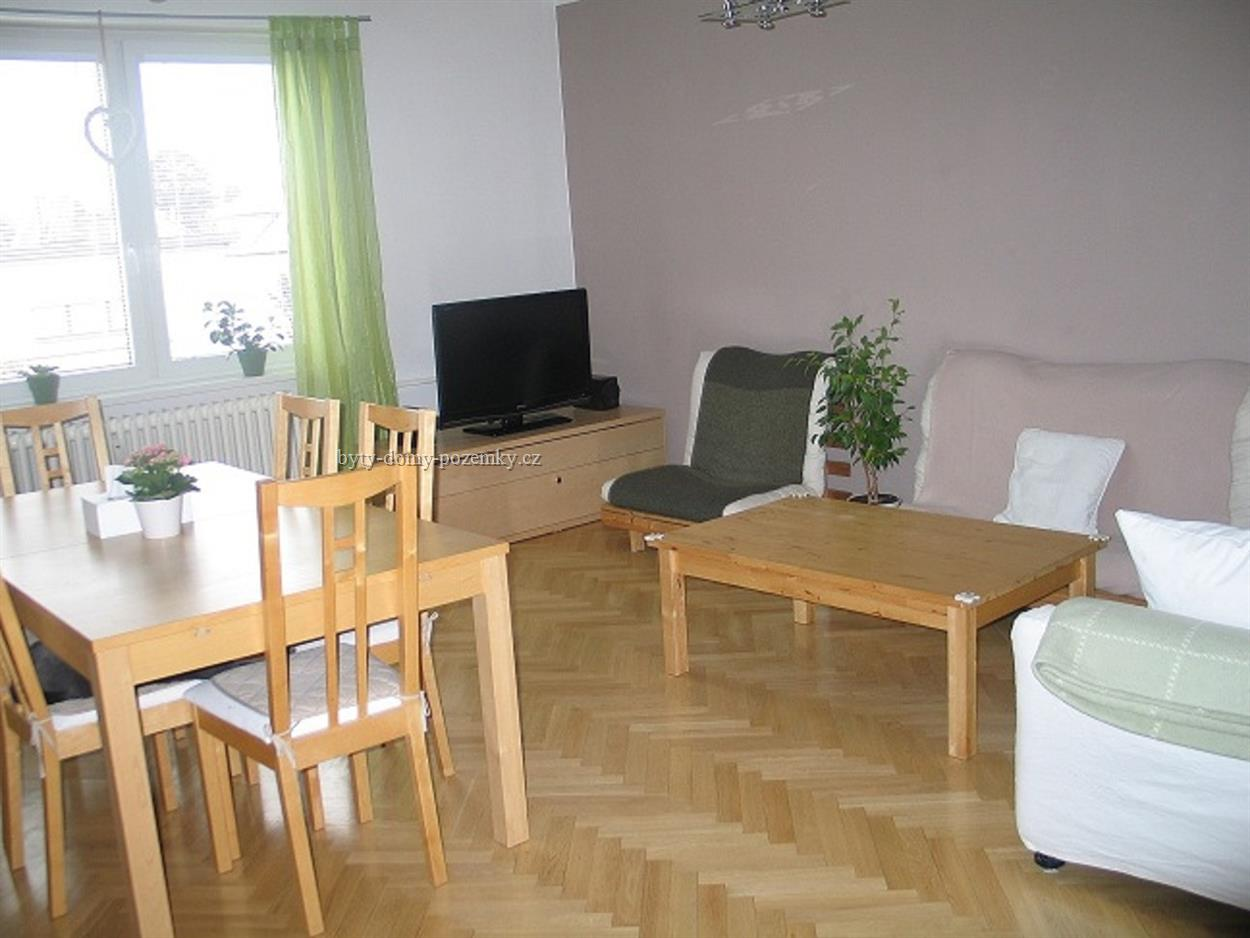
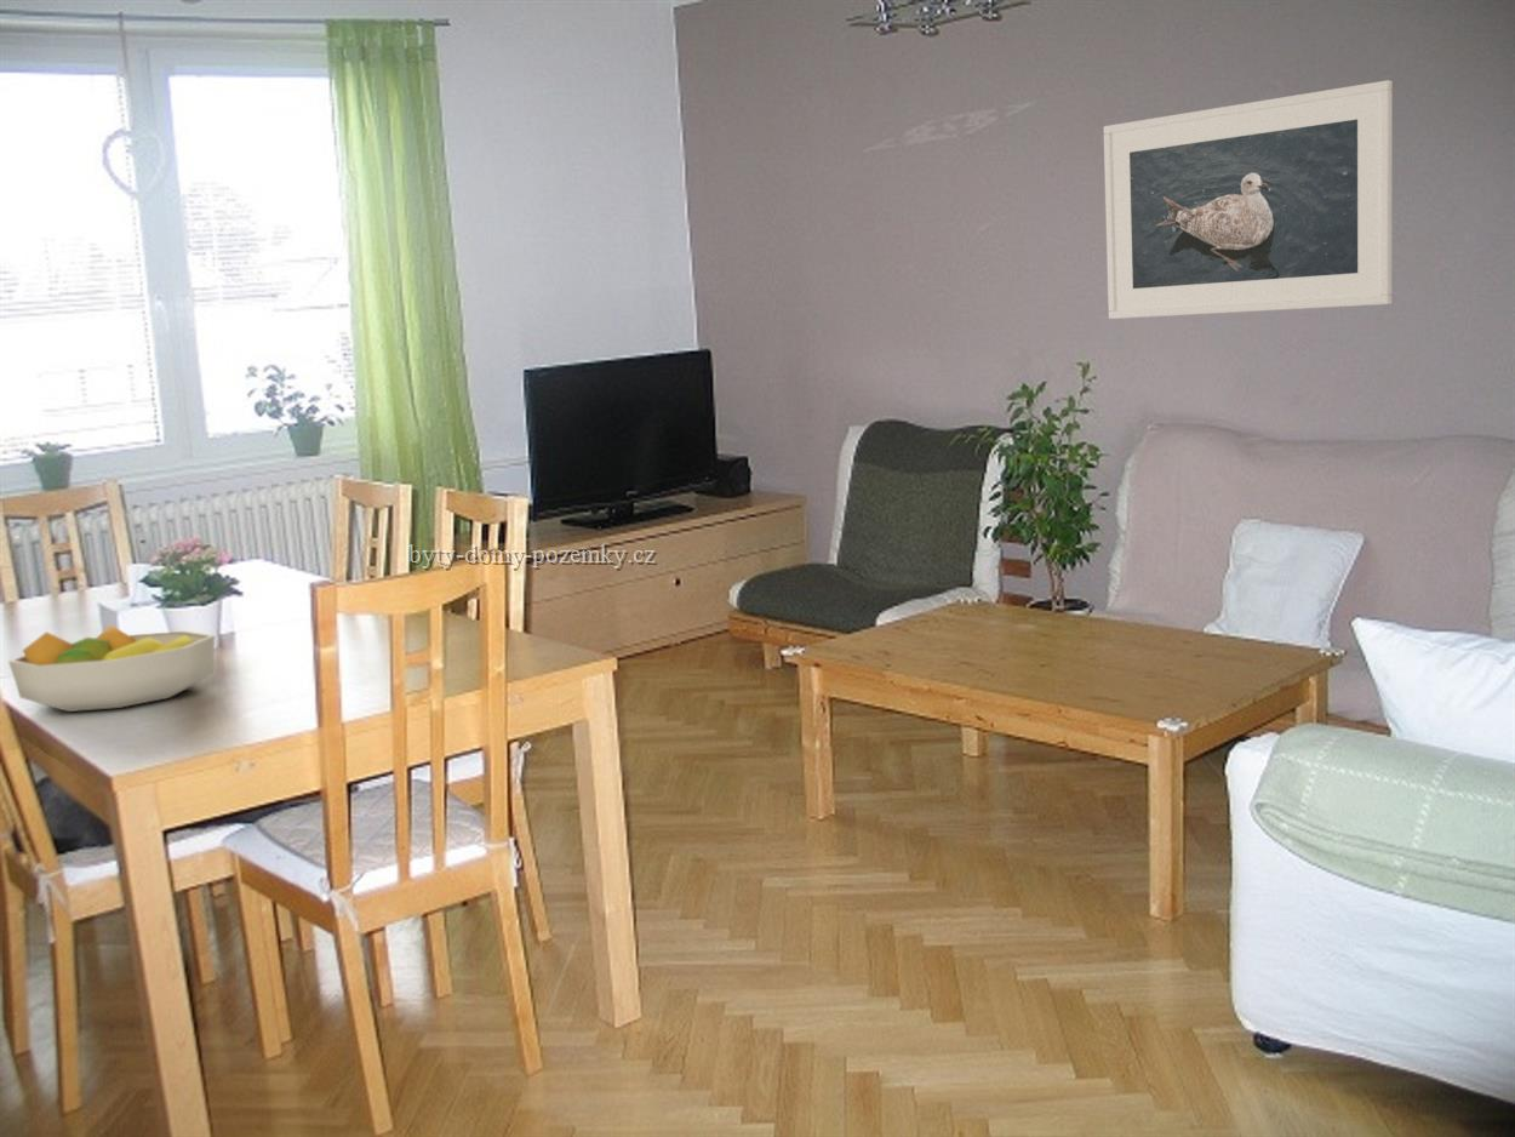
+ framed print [1103,79,1394,320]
+ fruit bowl [7,624,216,713]
